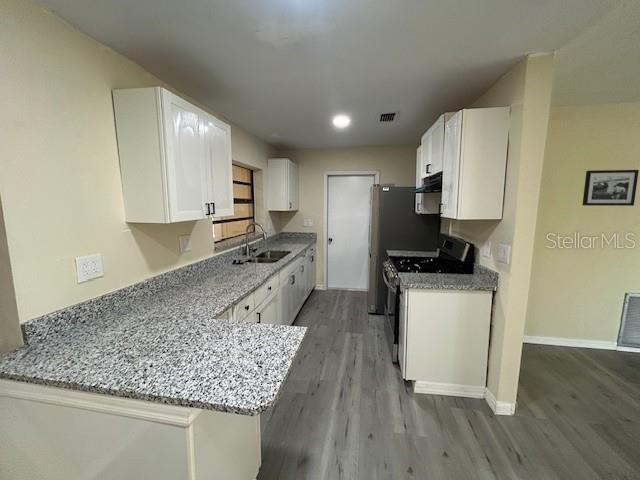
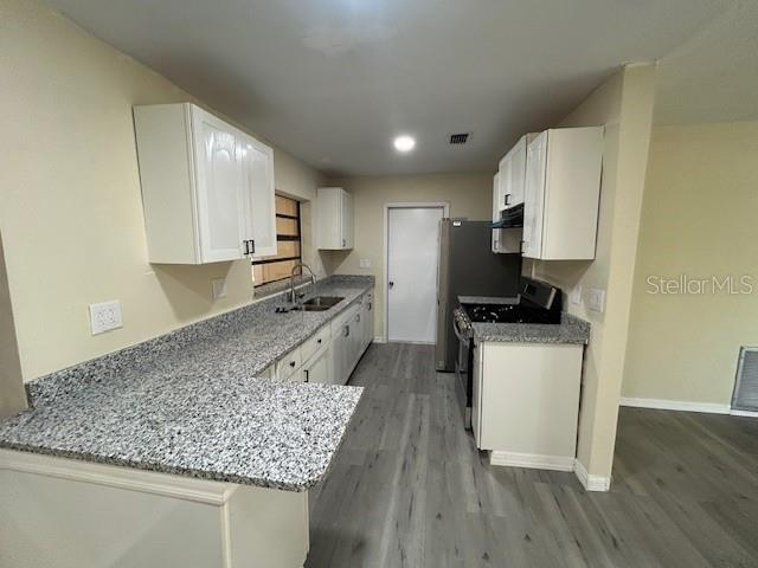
- picture frame [582,169,640,207]
